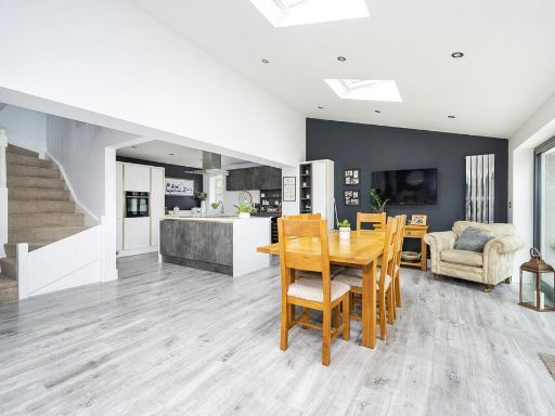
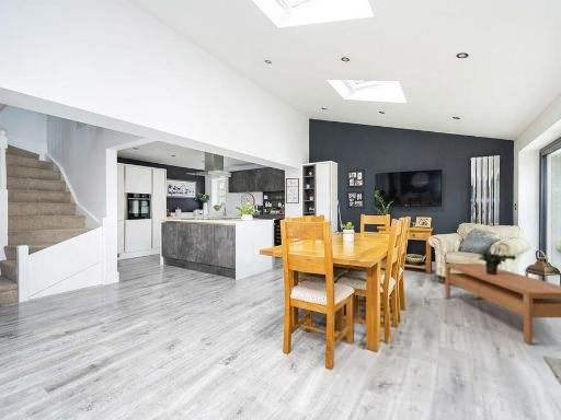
+ coffee table [444,262,561,346]
+ potted plant [478,245,517,275]
